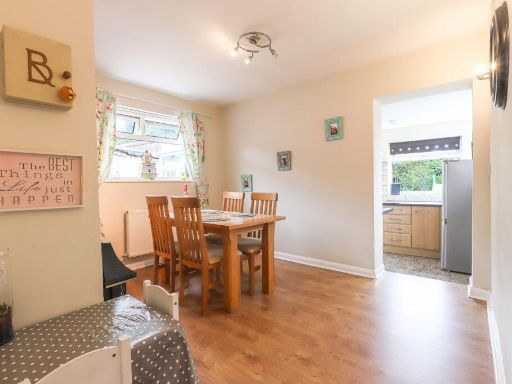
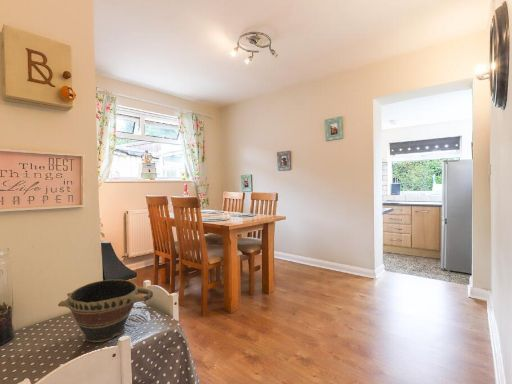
+ bowl [57,278,154,343]
